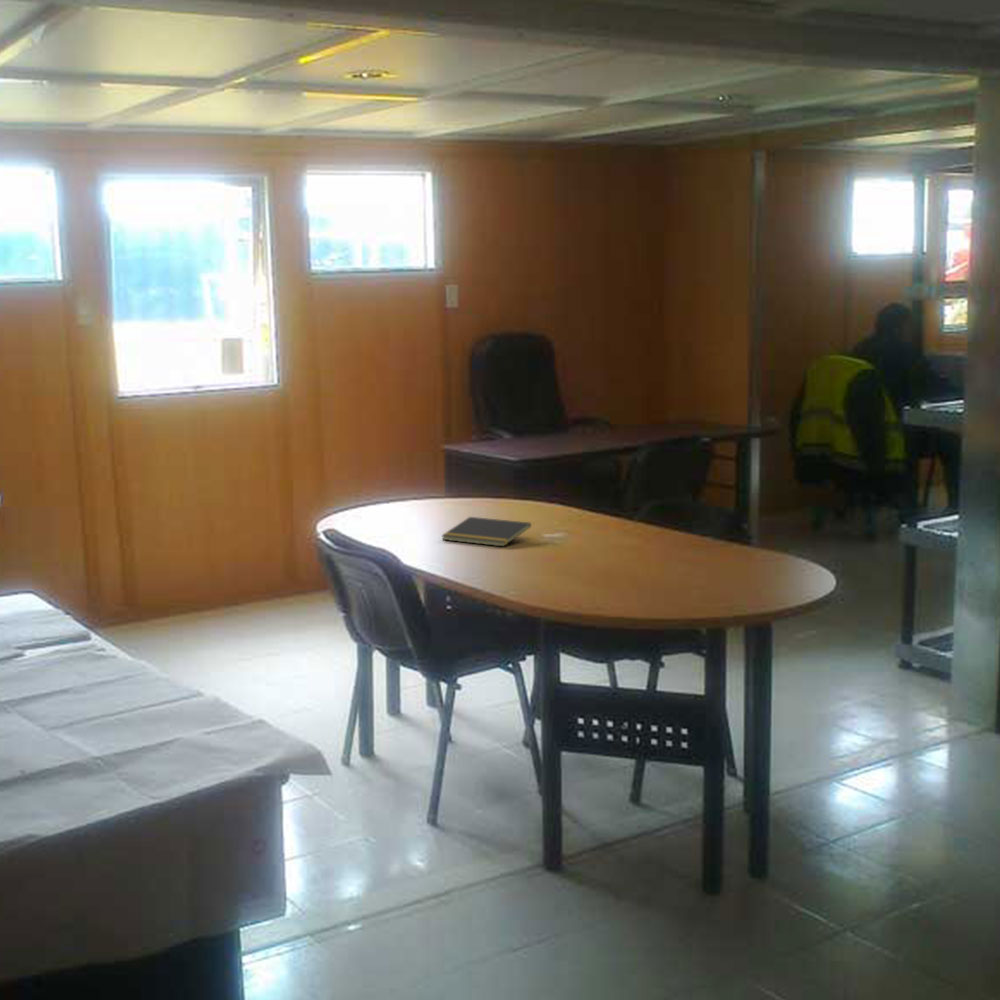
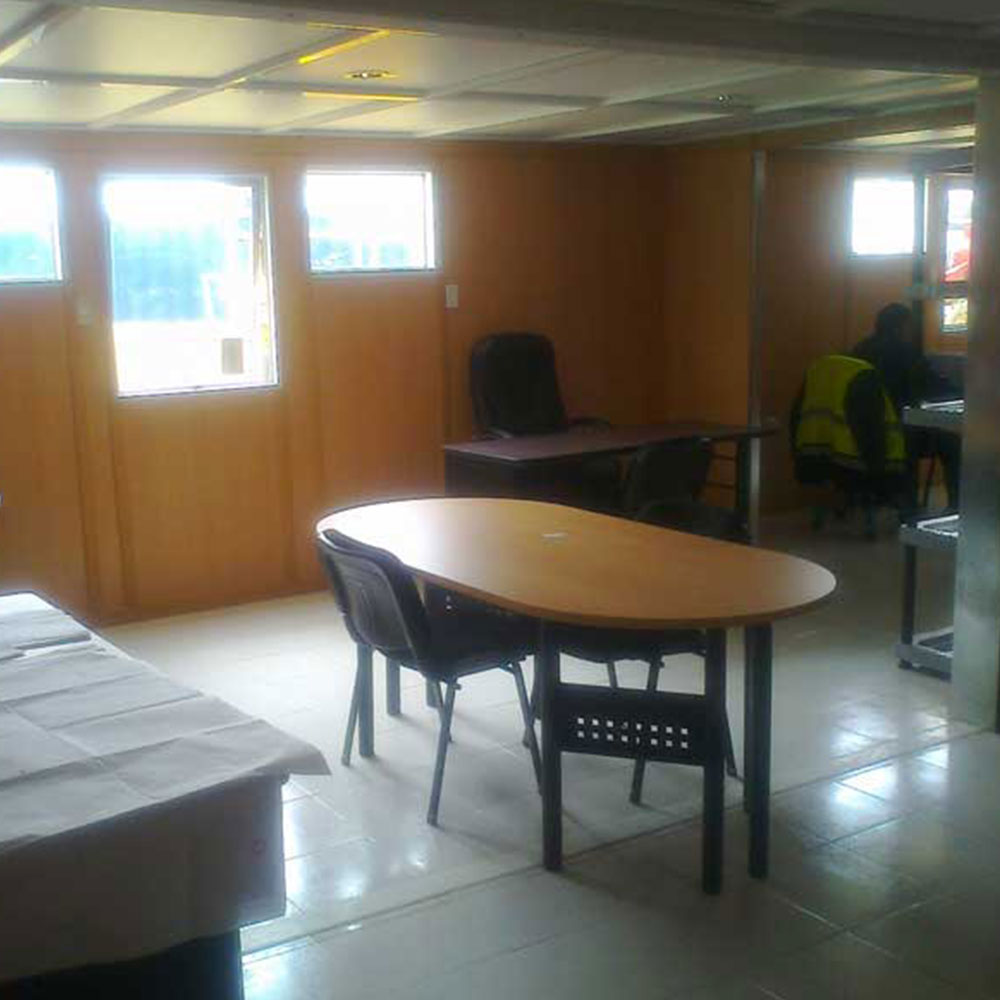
- notepad [440,516,532,548]
